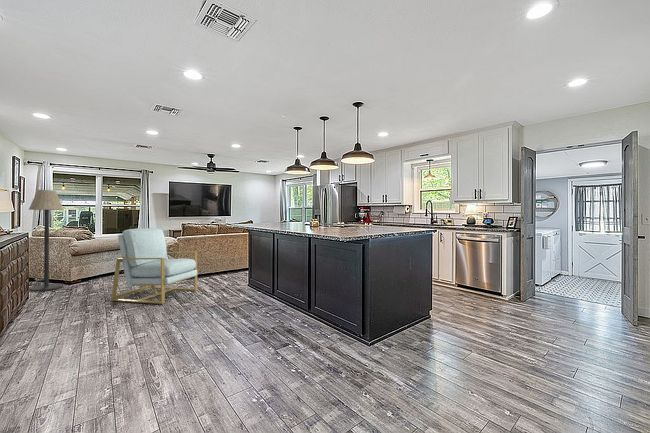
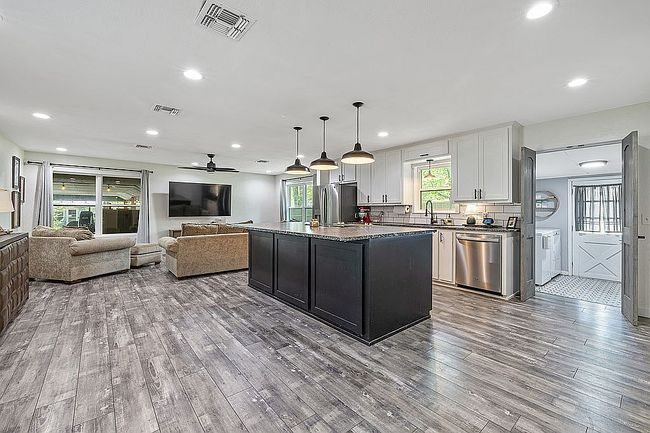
- floor lamp [28,189,65,292]
- chair [110,227,198,305]
